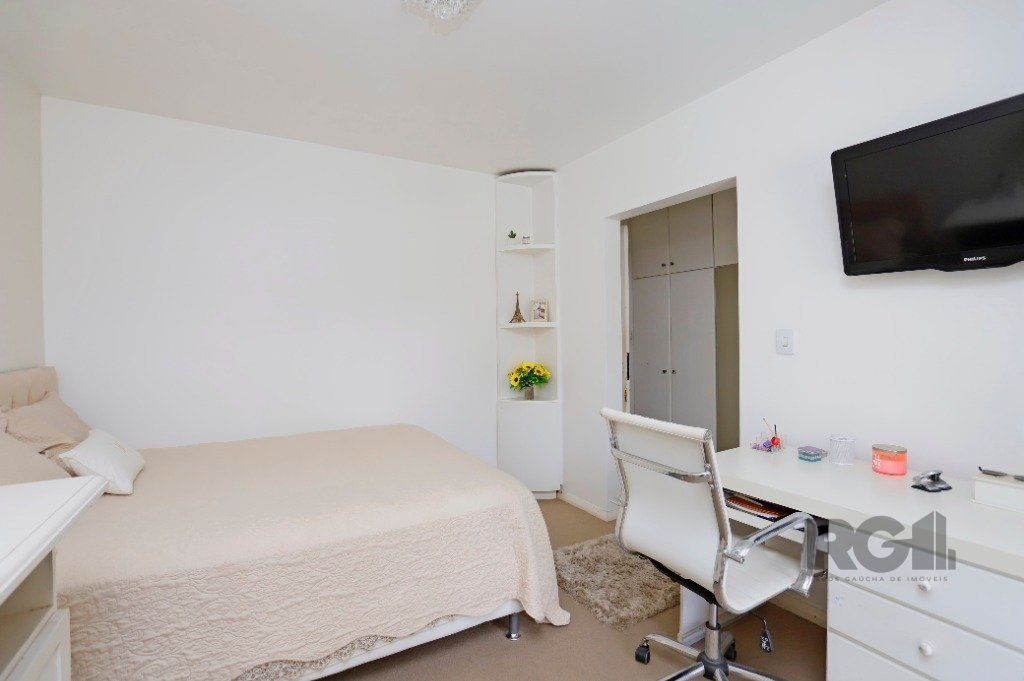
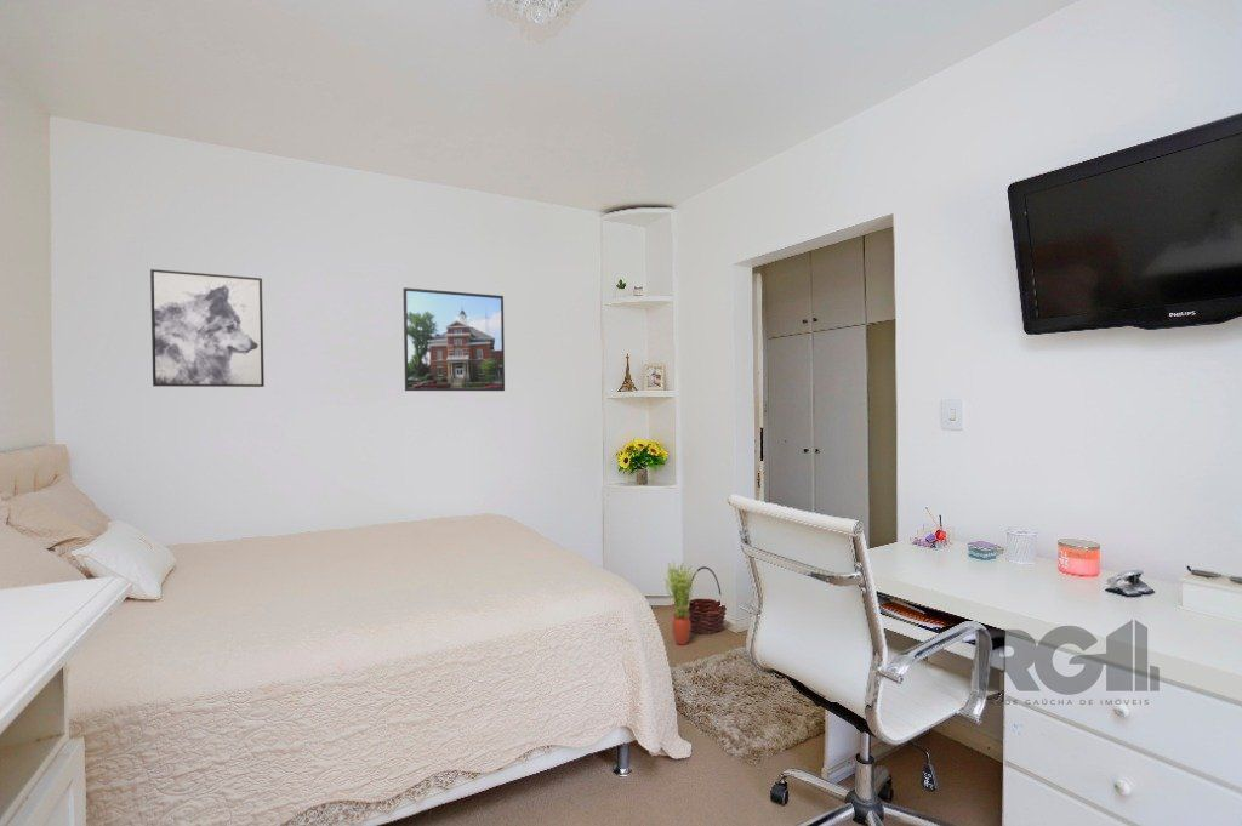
+ potted plant [663,559,699,645]
+ basket [686,565,728,634]
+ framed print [401,286,506,392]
+ wall art [149,268,266,388]
